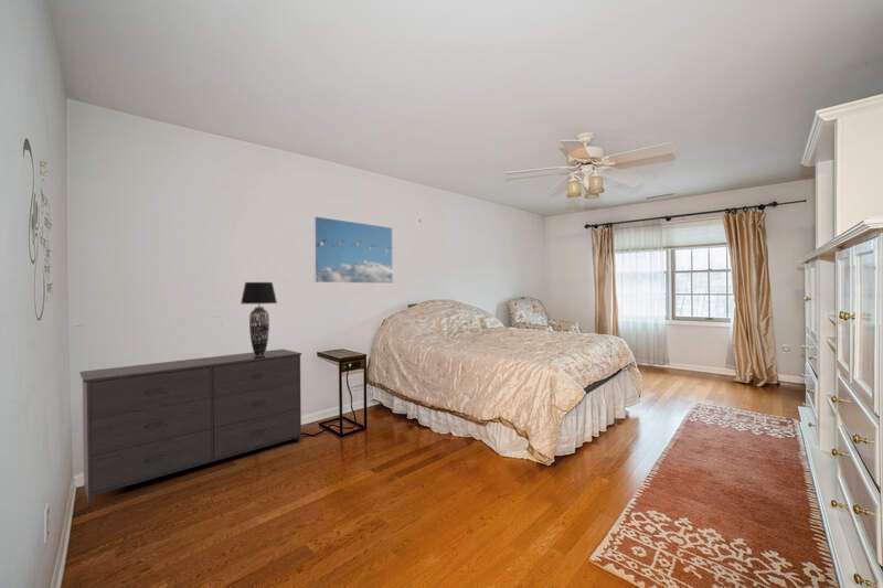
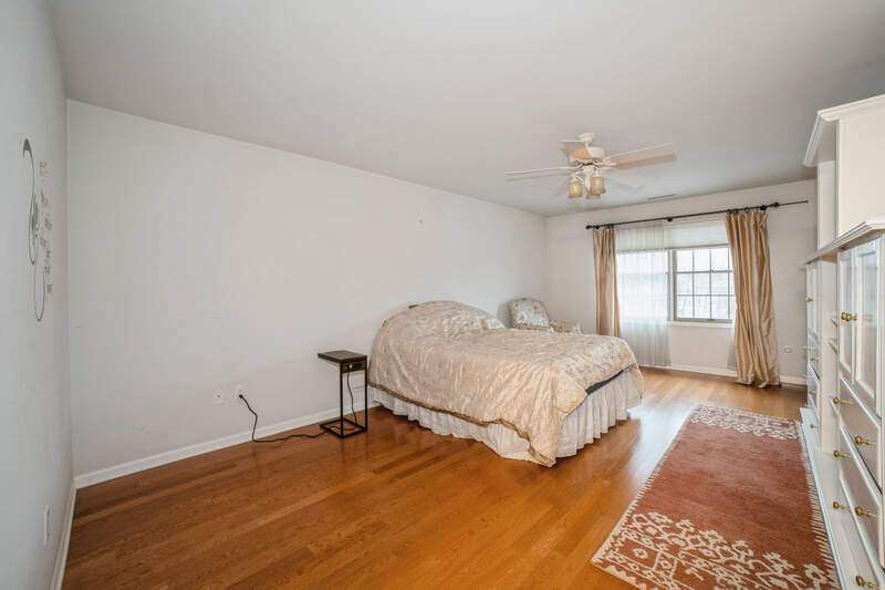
- dresser [78,348,302,505]
- table lamp [240,281,278,356]
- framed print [312,215,394,285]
